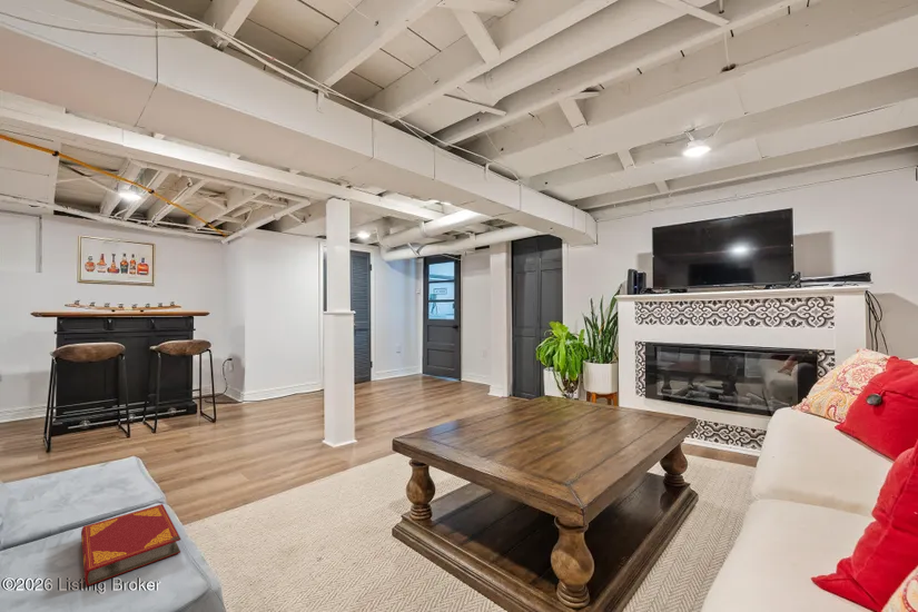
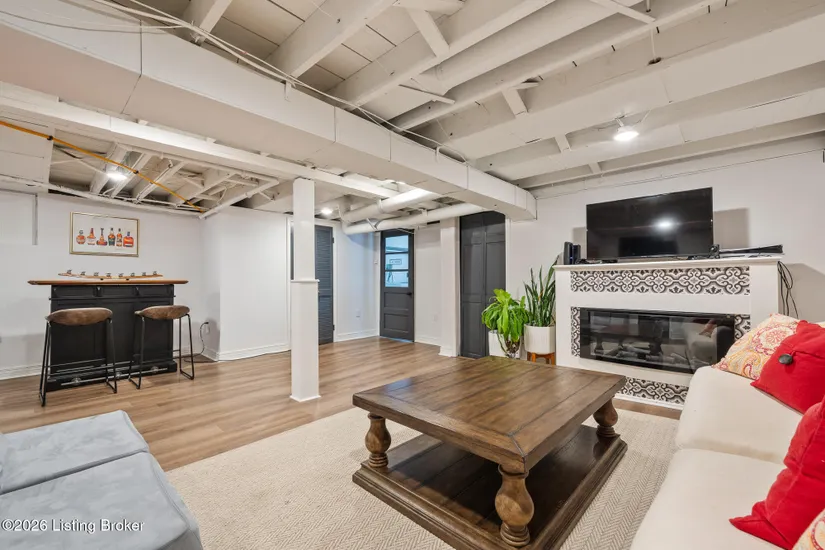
- hardback book [80,503,181,588]
